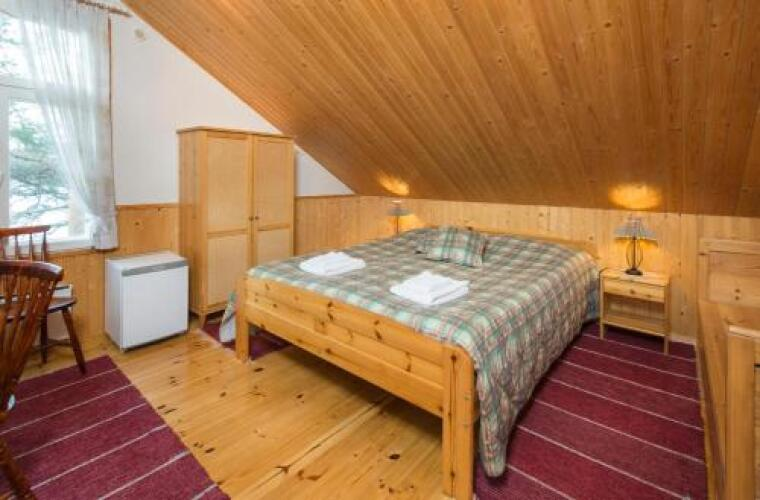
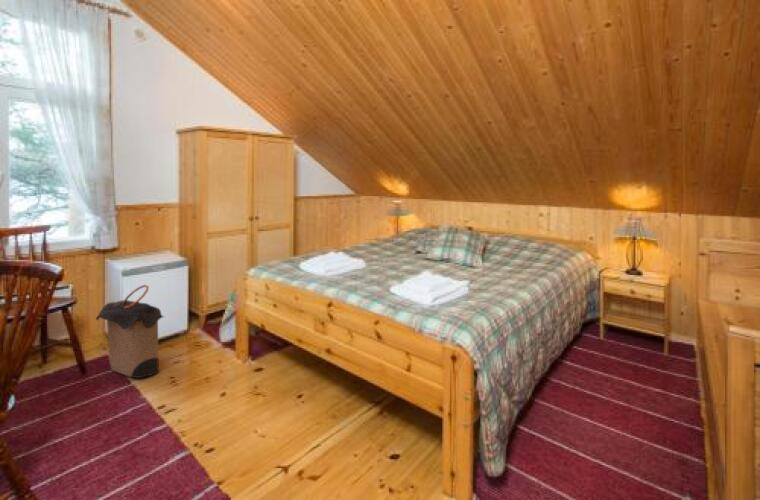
+ laundry hamper [95,284,165,379]
